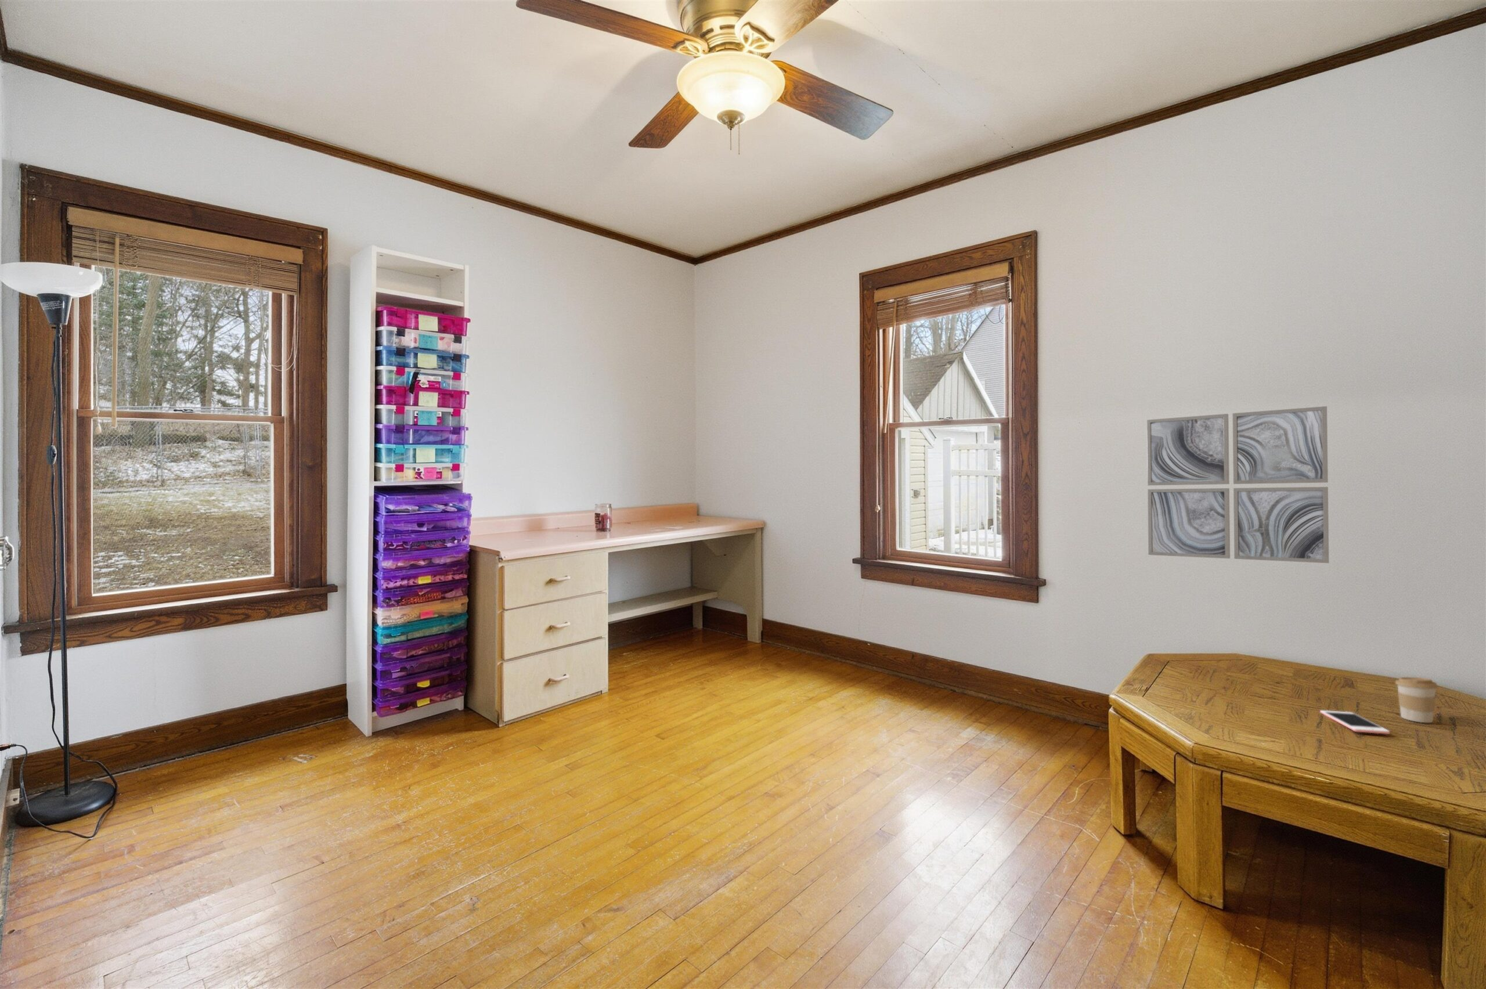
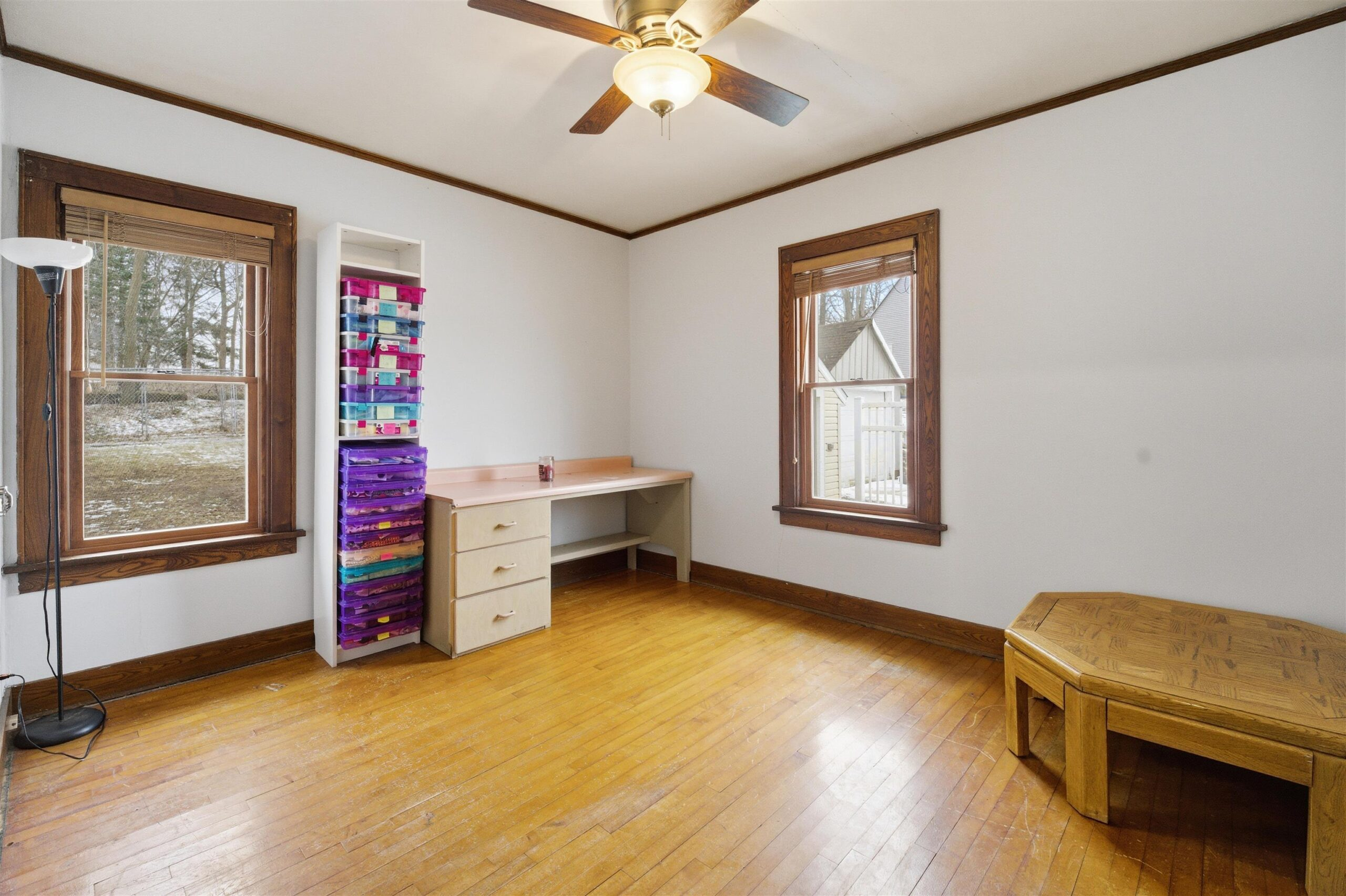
- cell phone [1319,710,1390,735]
- wall art [1146,406,1330,564]
- coffee cup [1394,677,1439,723]
